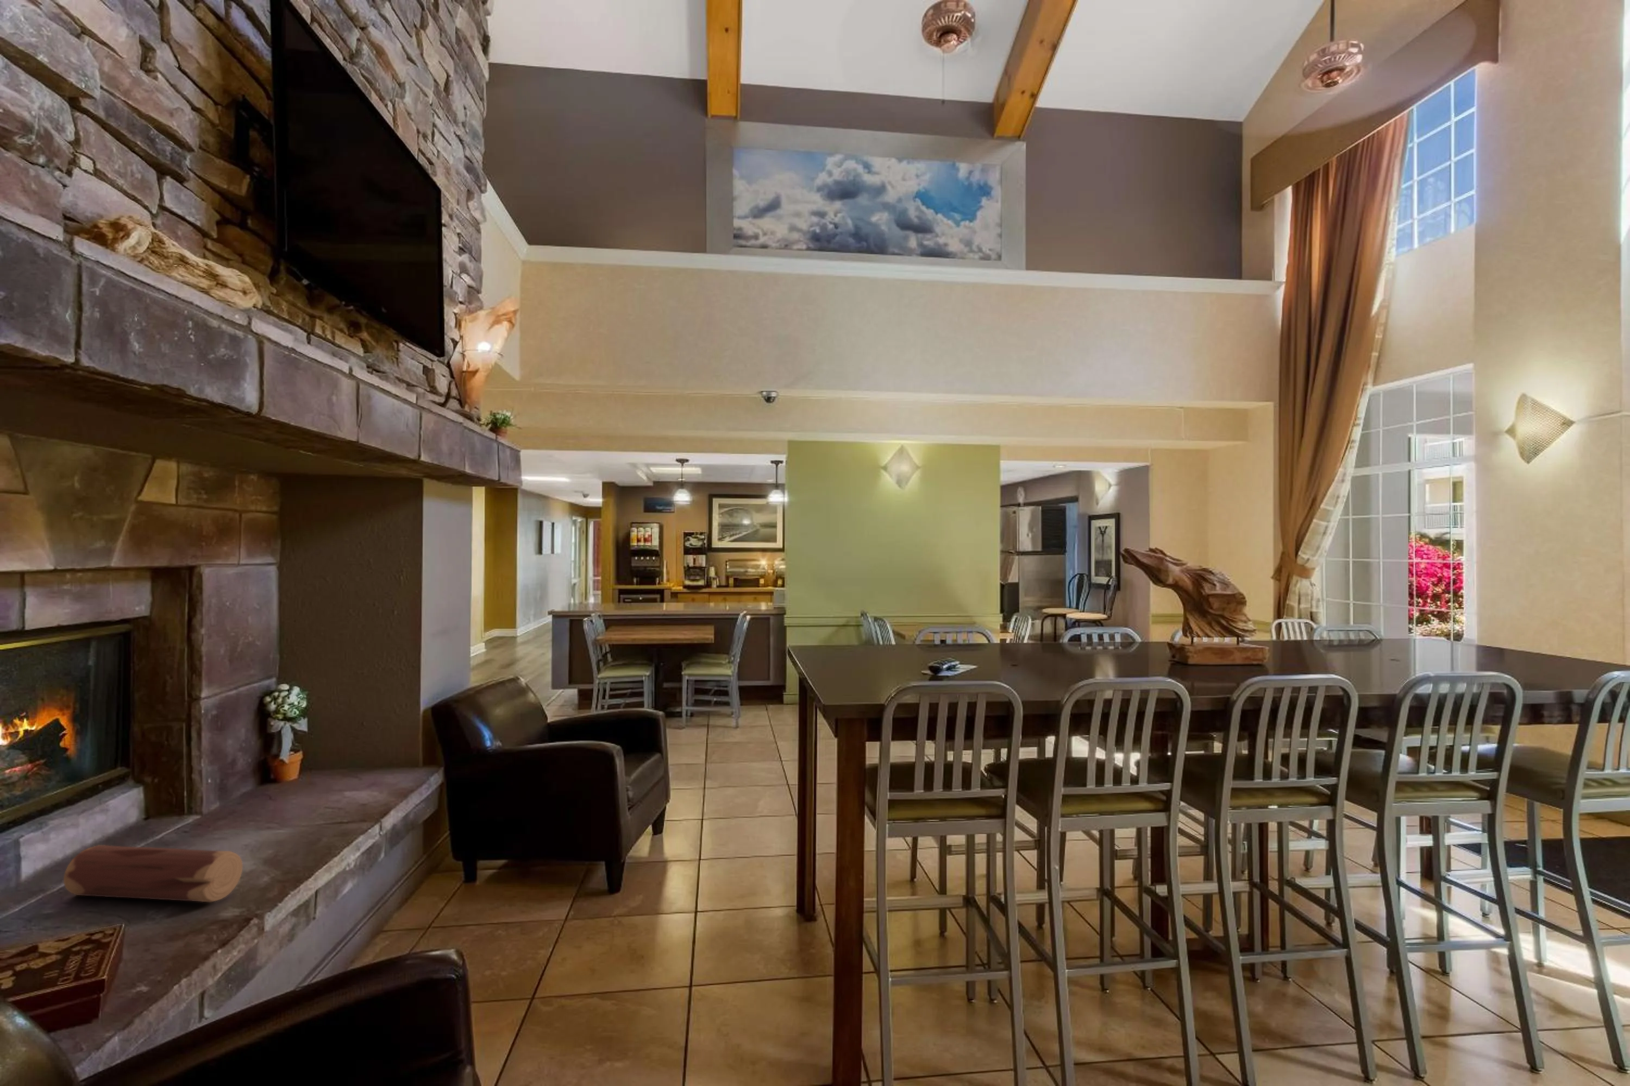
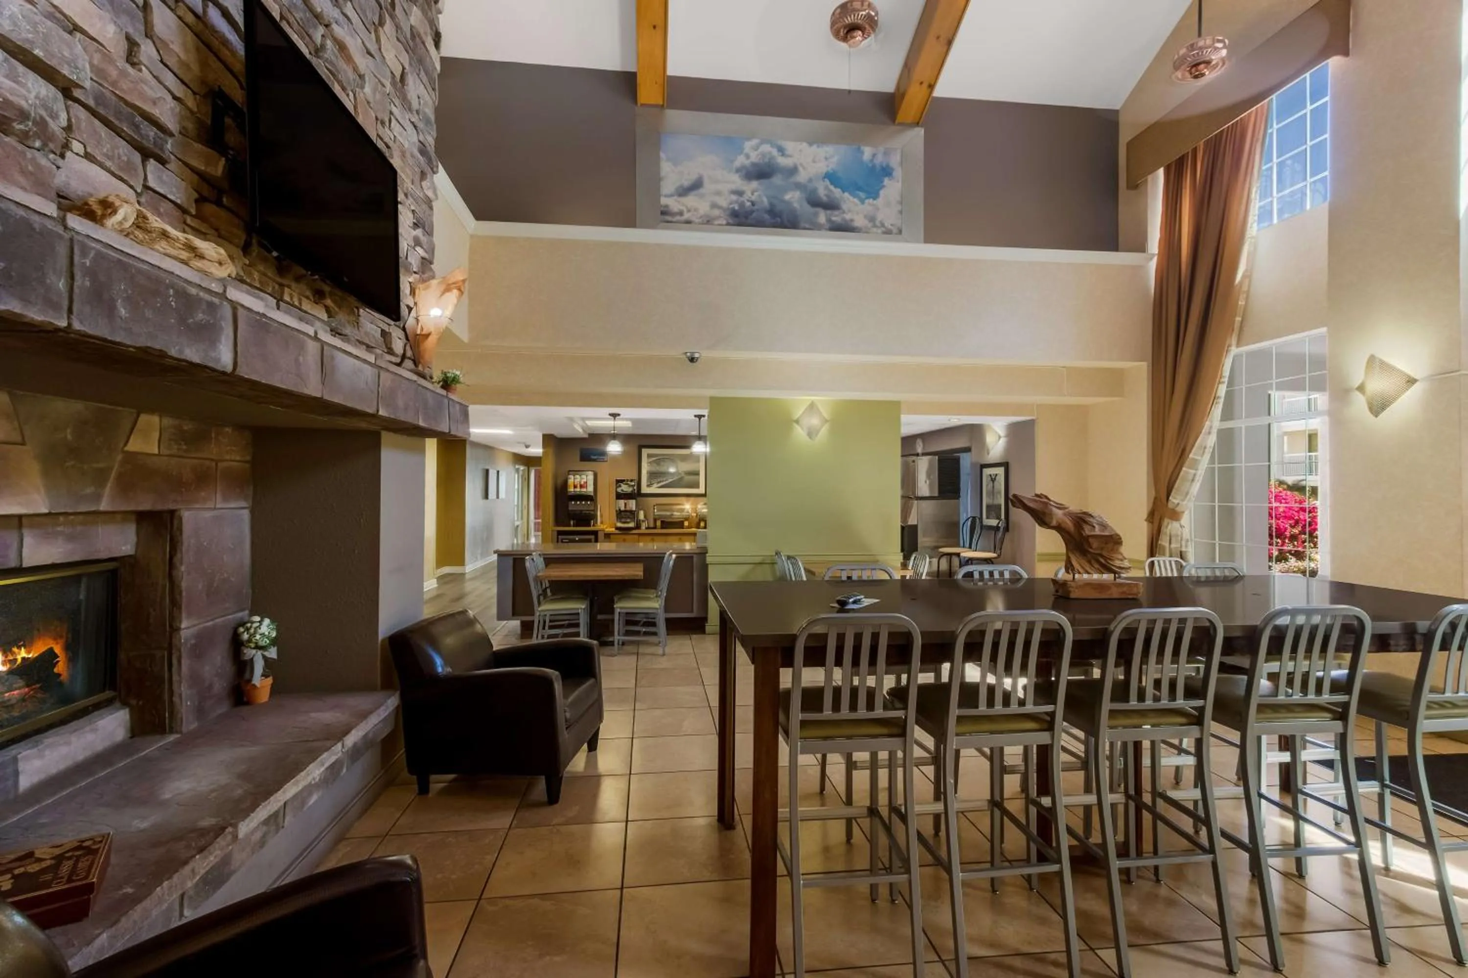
- decorative log [63,845,244,903]
